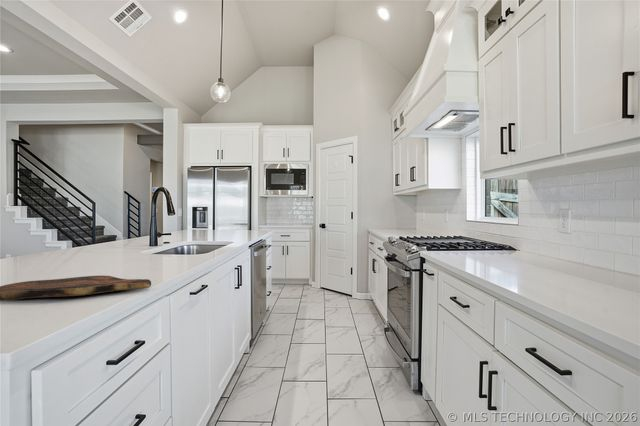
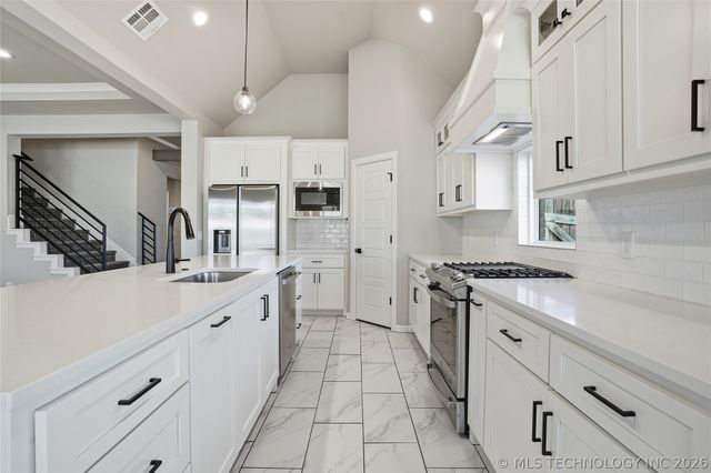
- cutting board [0,275,152,302]
